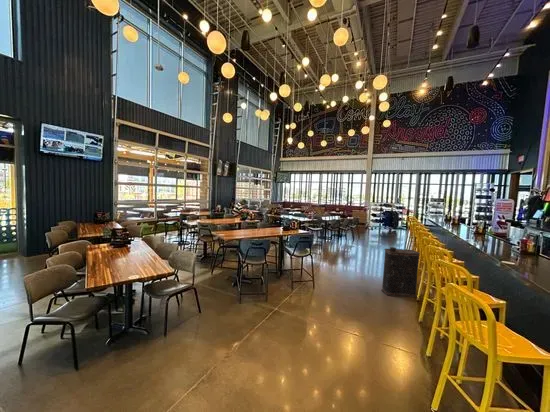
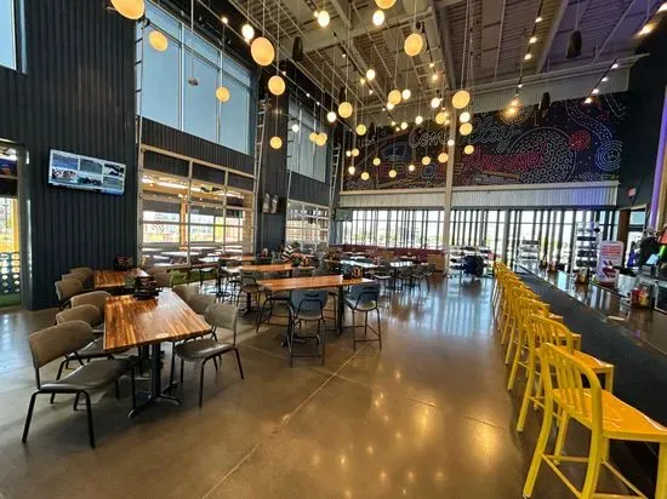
- oil can [380,246,421,298]
